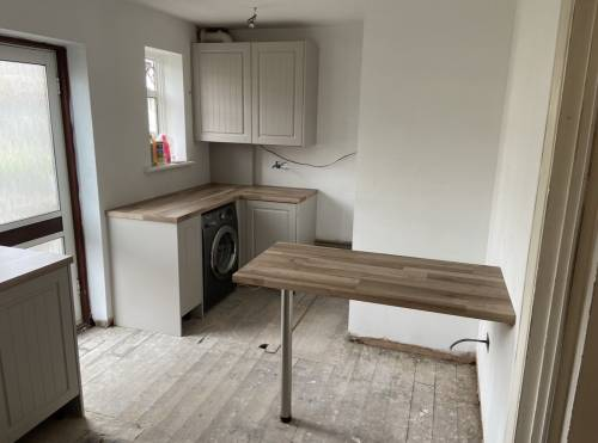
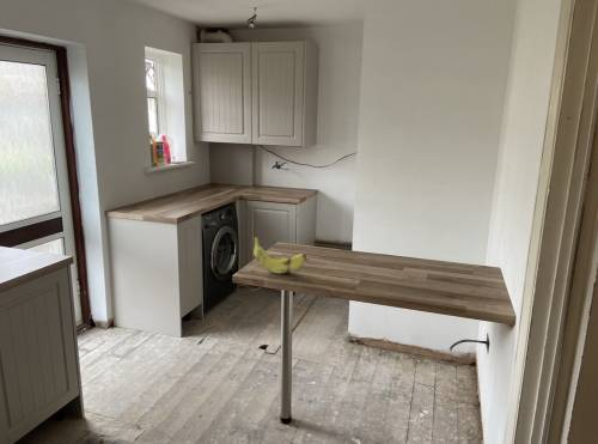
+ banana [252,236,307,275]
